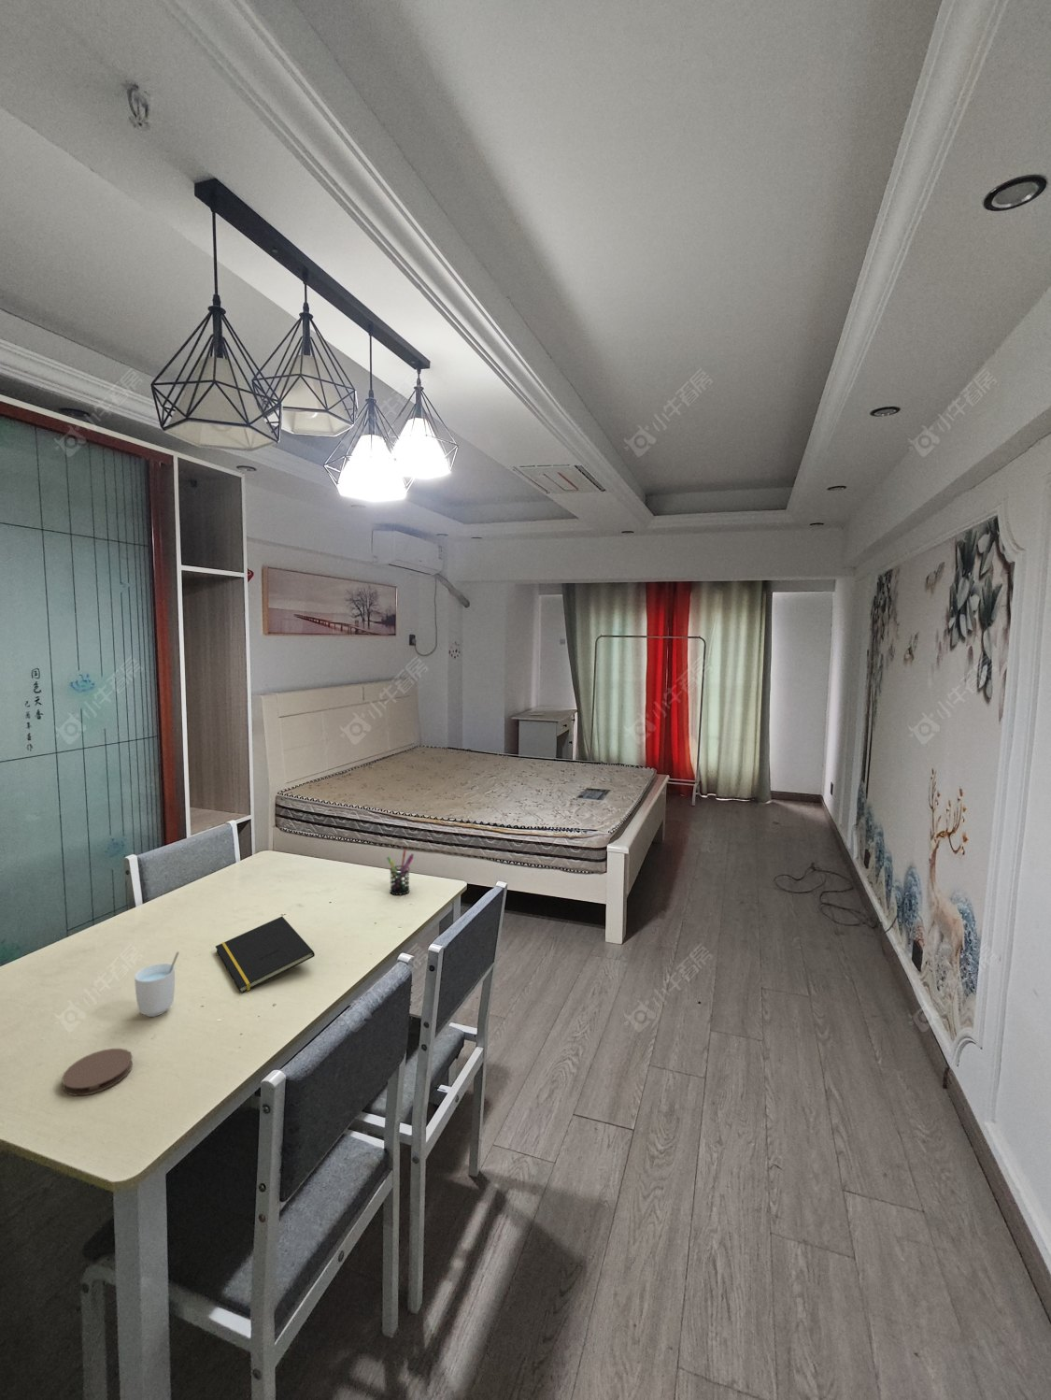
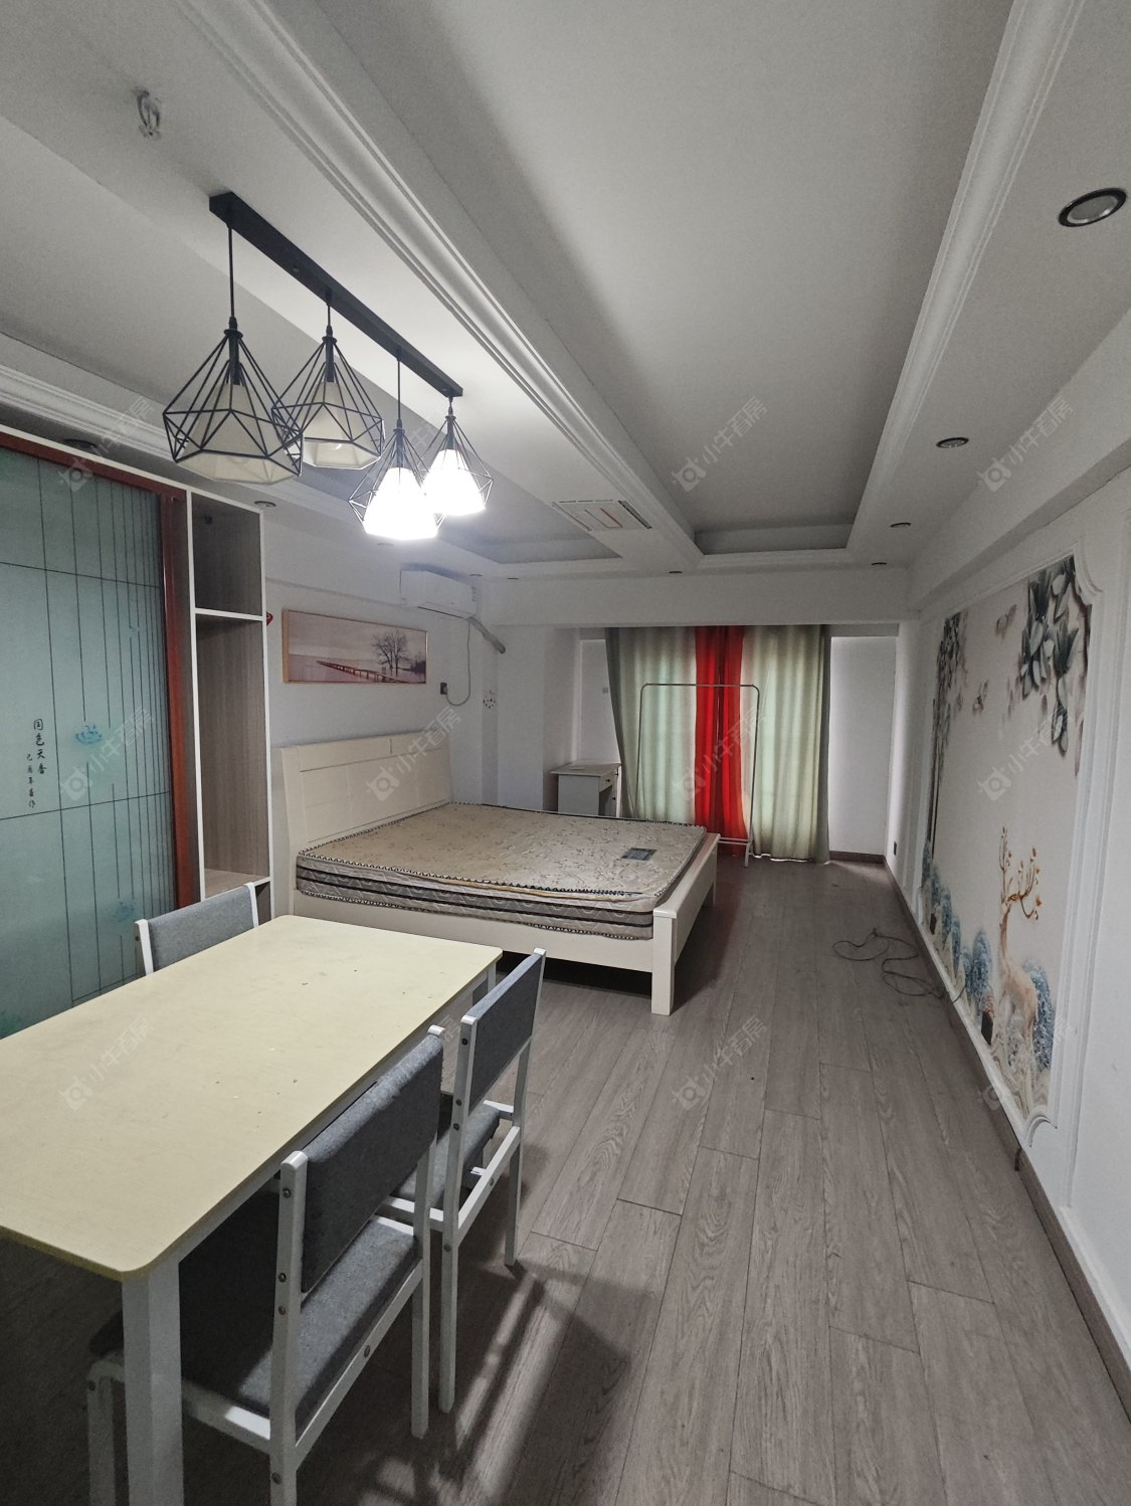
- notepad [215,916,316,995]
- cup [134,952,180,1018]
- pen holder [385,849,415,897]
- coaster [62,1048,134,1096]
